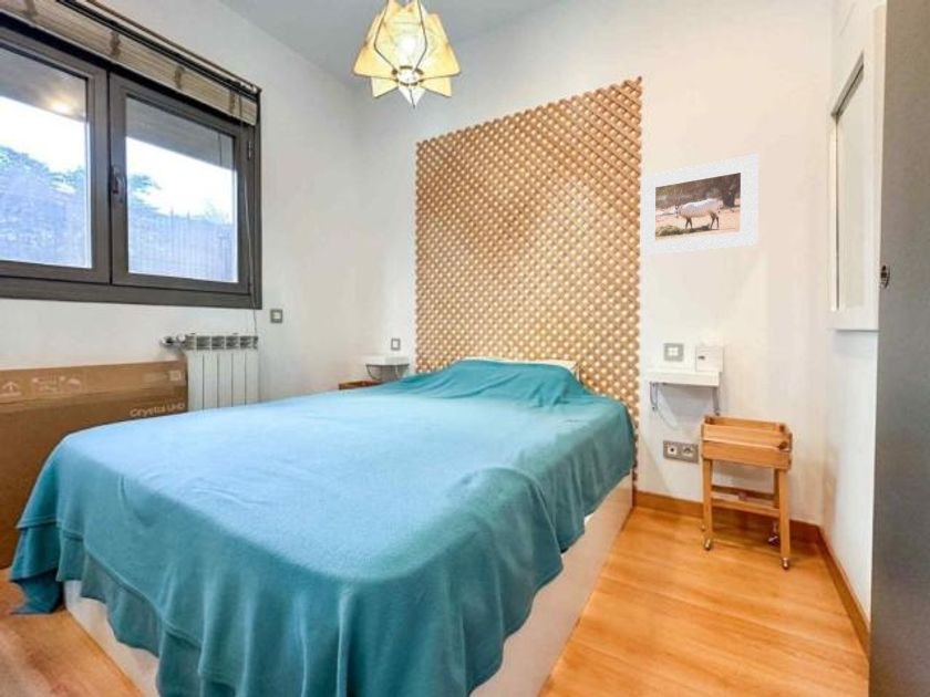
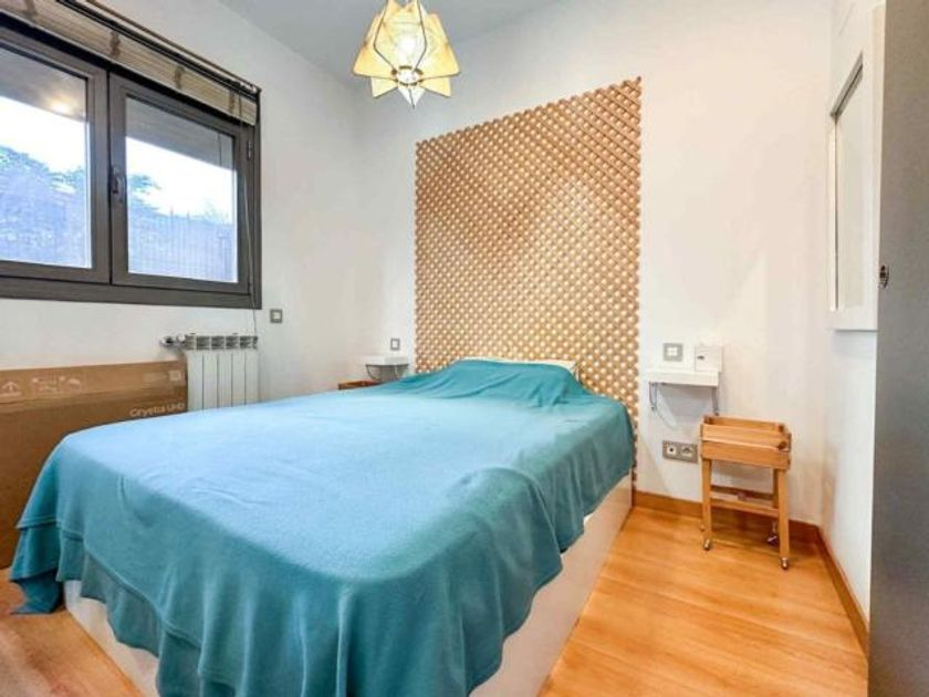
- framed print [639,154,760,258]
